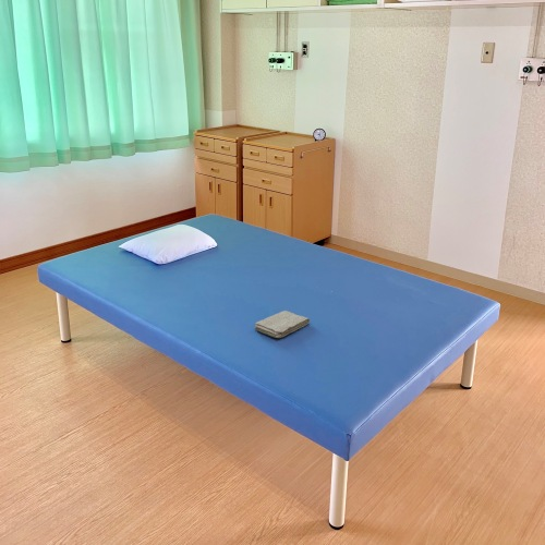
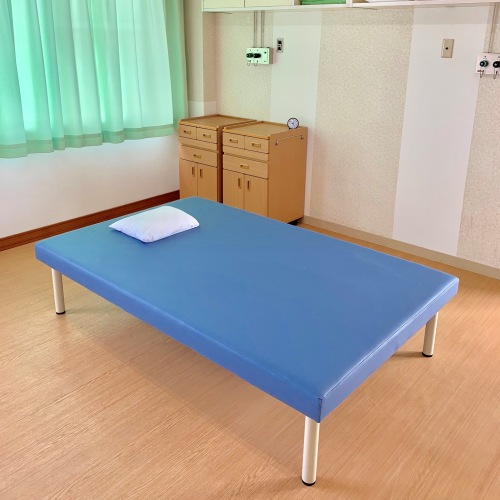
- washcloth [254,310,311,339]
